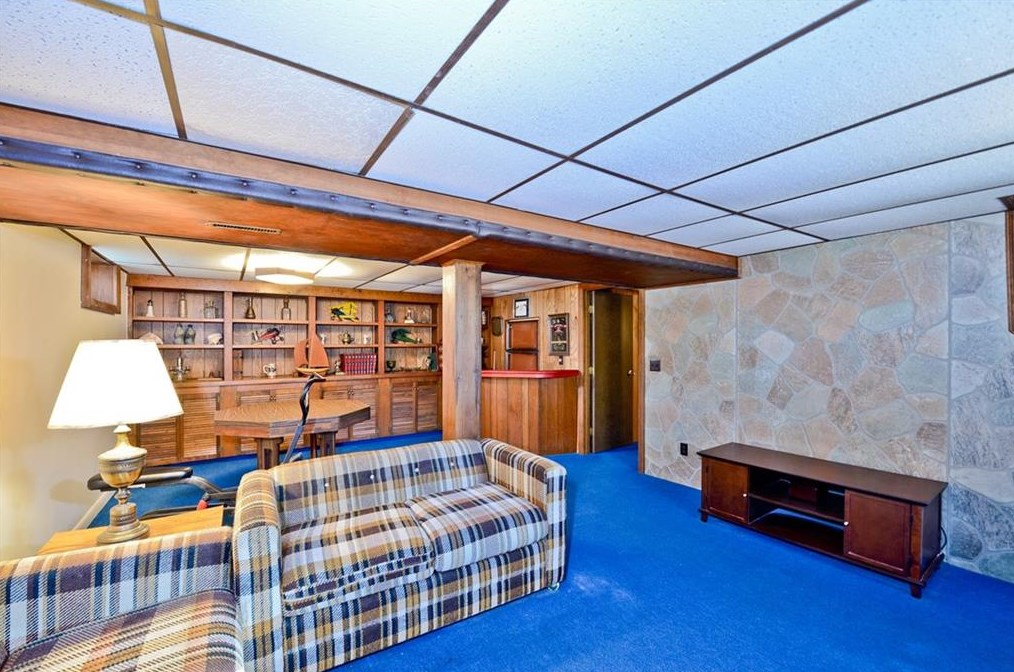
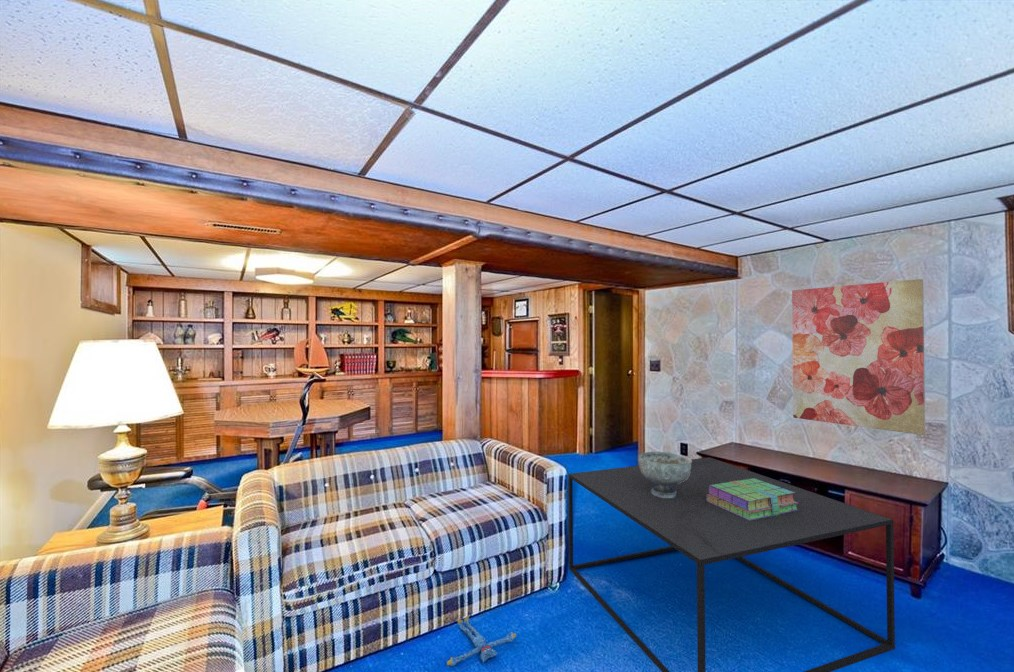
+ coffee table [567,456,896,672]
+ decorative bowl [637,451,692,498]
+ plush toy [446,614,517,667]
+ stack of books [706,478,798,521]
+ wall art [791,278,926,436]
